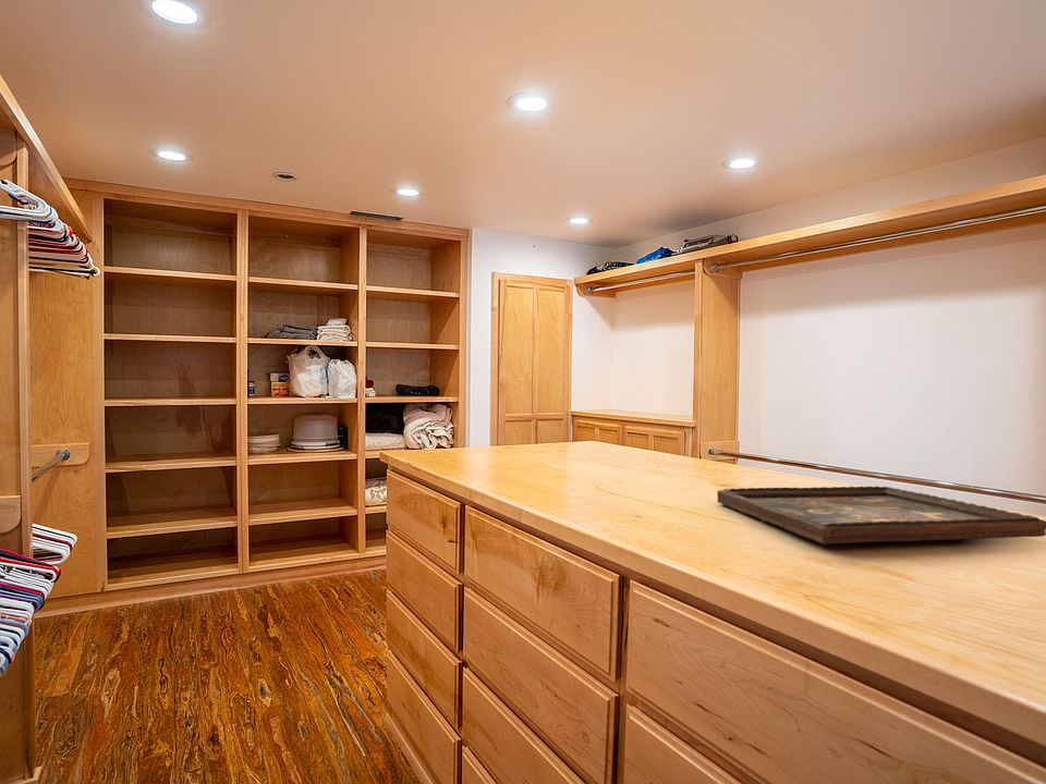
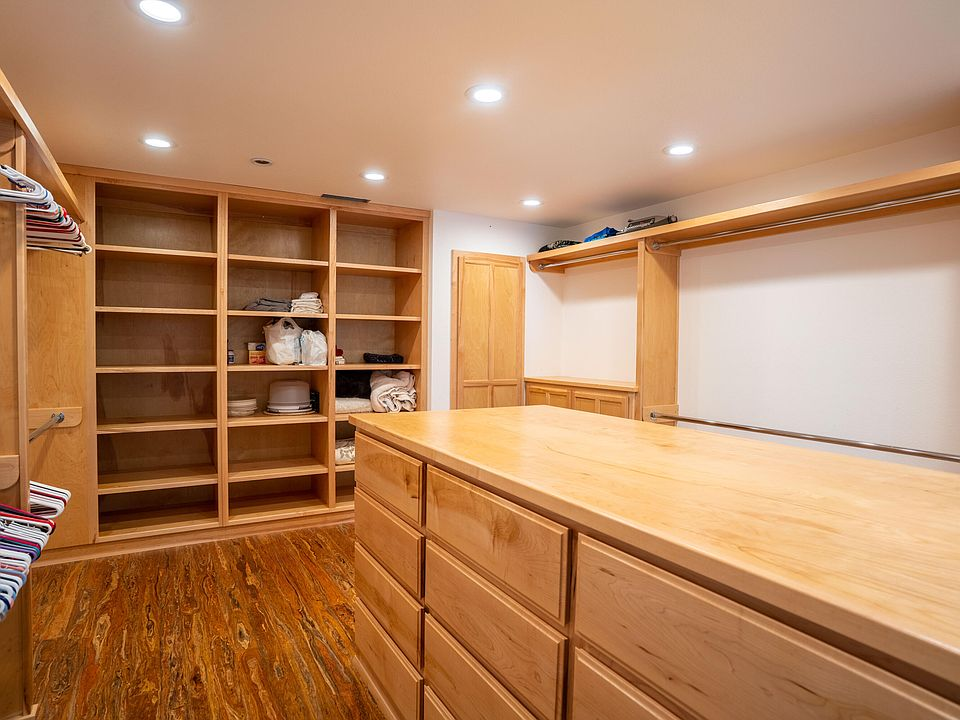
- decorative tray [716,486,1046,544]
